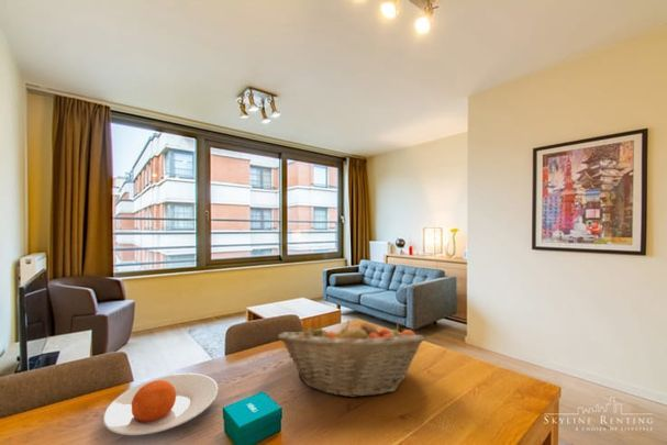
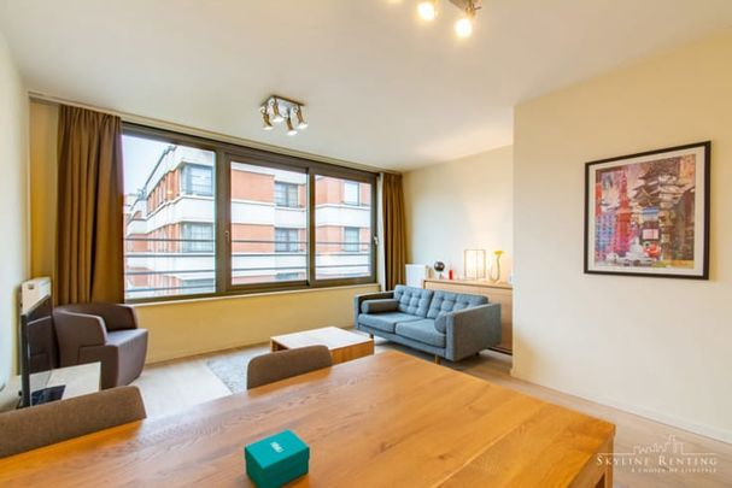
- plate [102,372,220,436]
- fruit basket [277,318,425,399]
